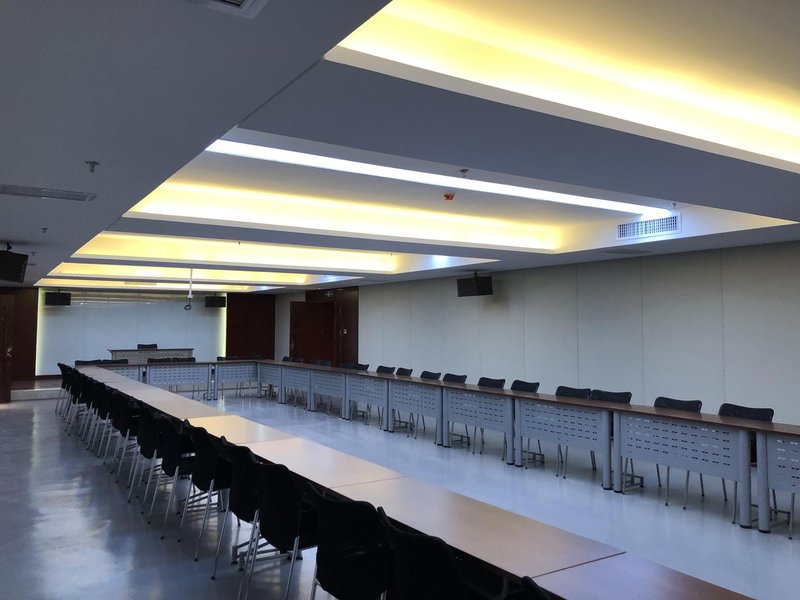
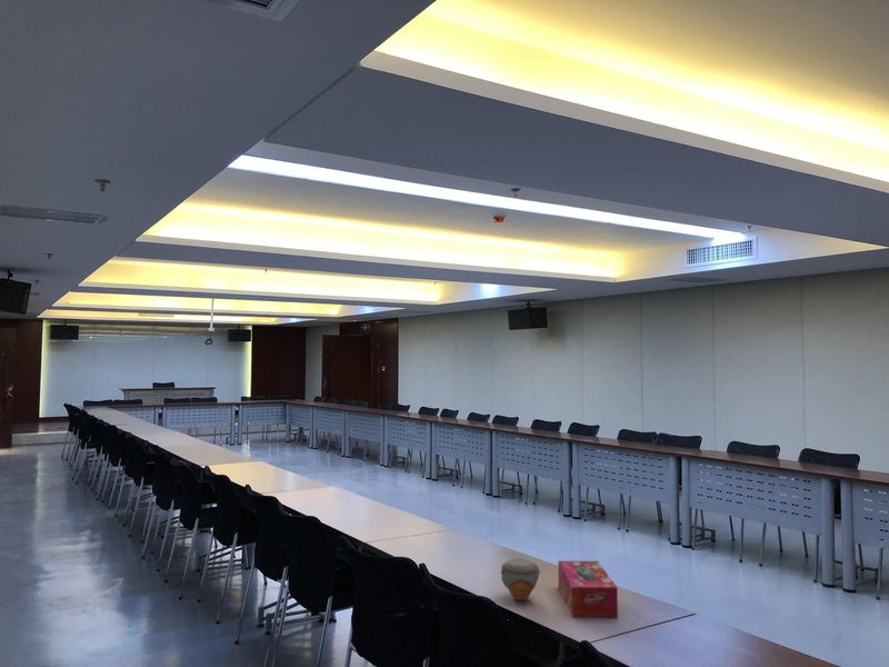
+ jar [500,557,541,601]
+ tissue box [557,560,619,618]
